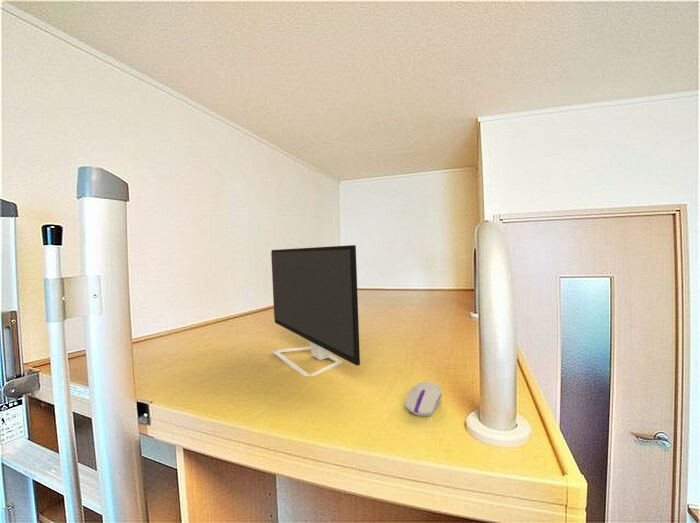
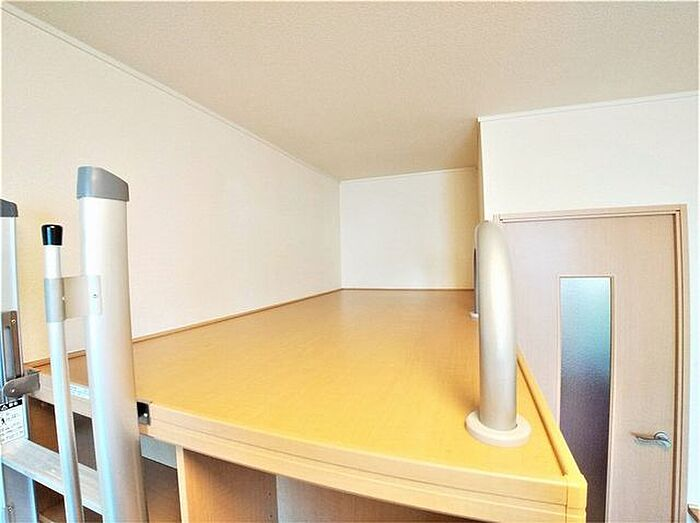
- monitor [270,244,361,377]
- computer mouse [404,381,443,417]
